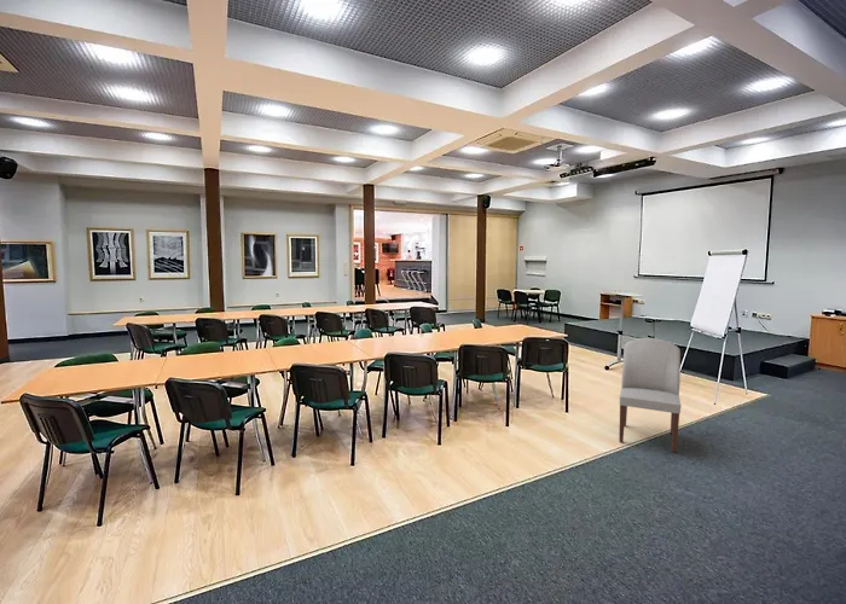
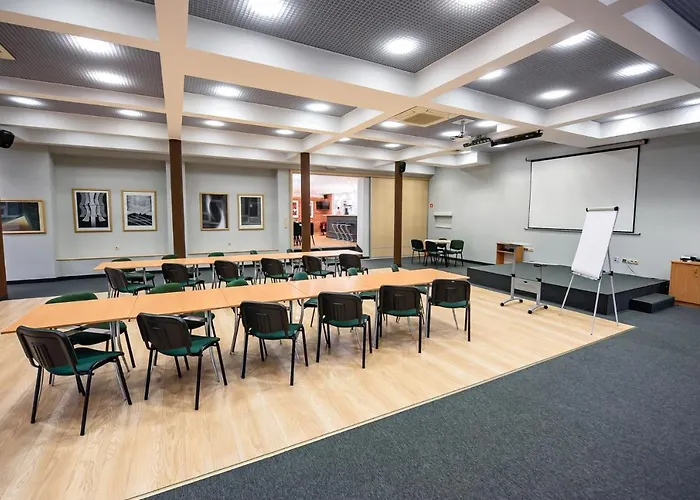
- chair [618,337,682,453]
